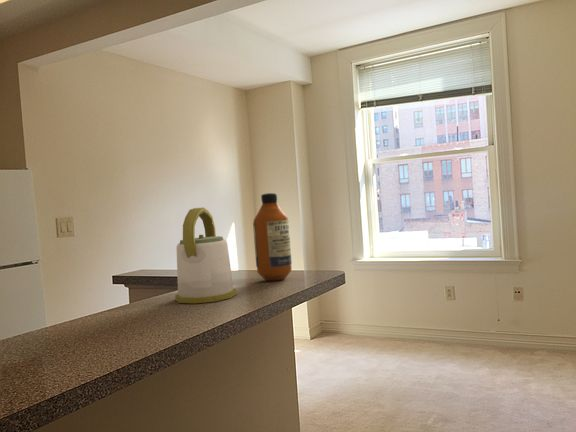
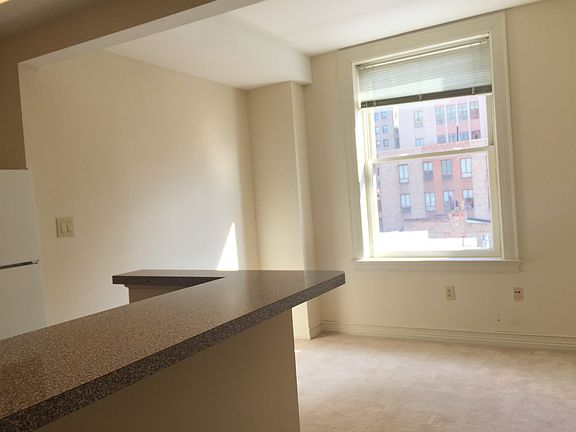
- bottle [252,192,293,281]
- kettle [174,206,238,304]
